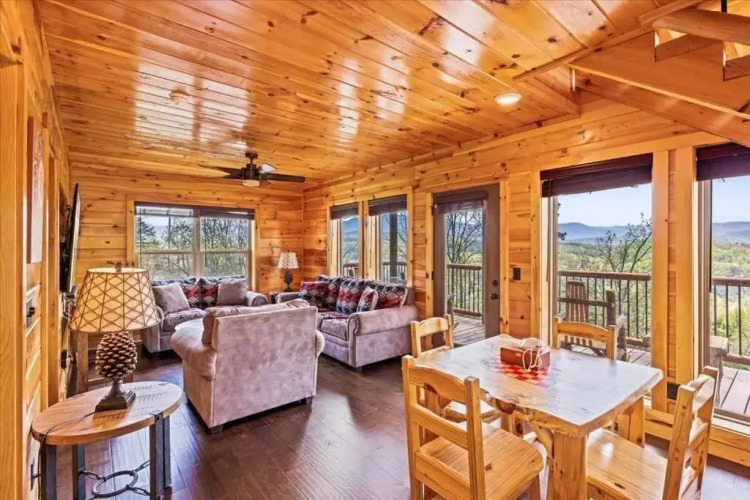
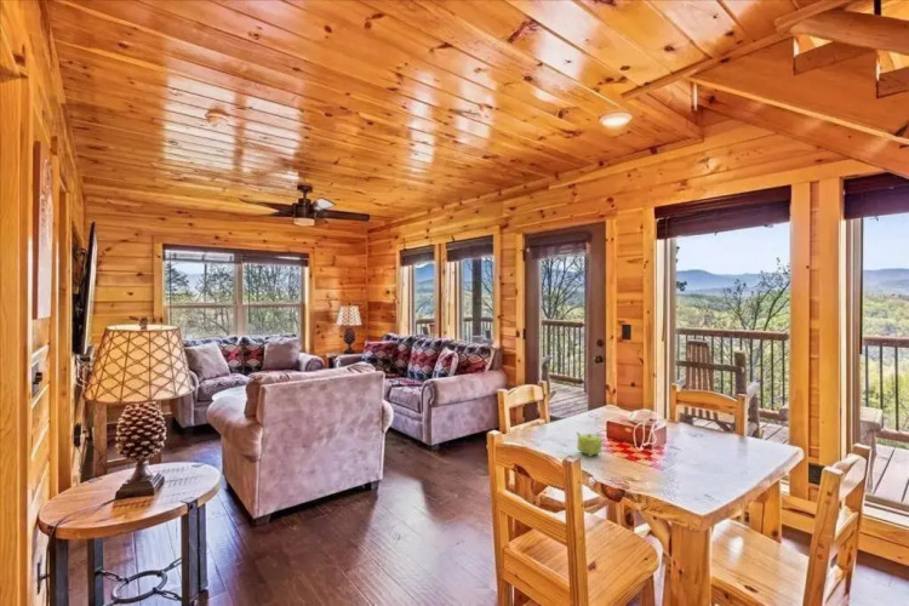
+ teapot [574,430,605,458]
